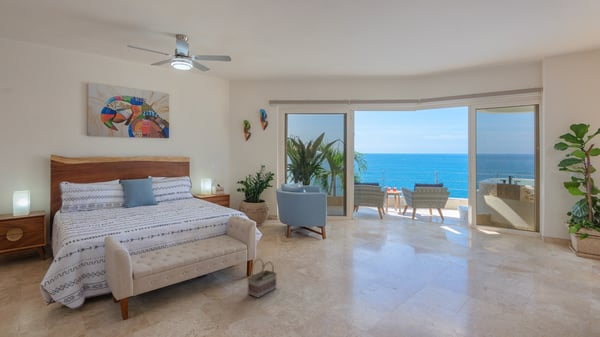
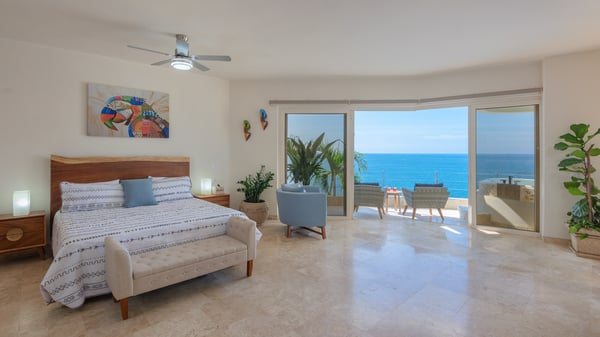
- basket [246,258,278,299]
